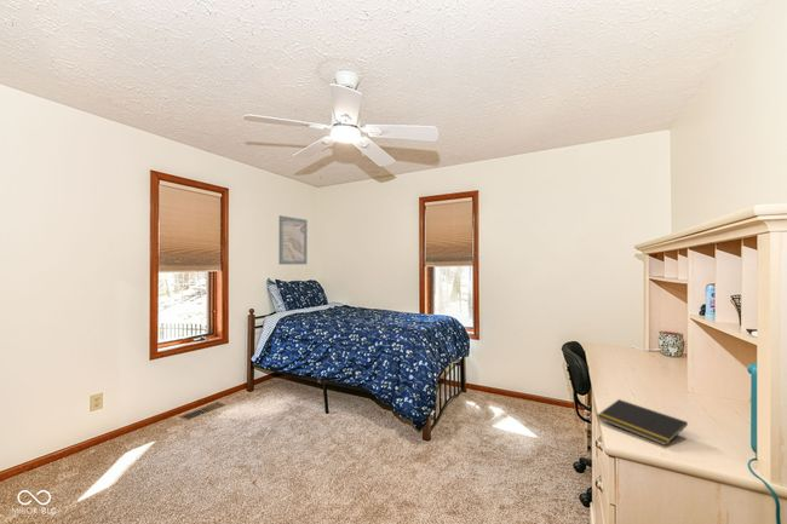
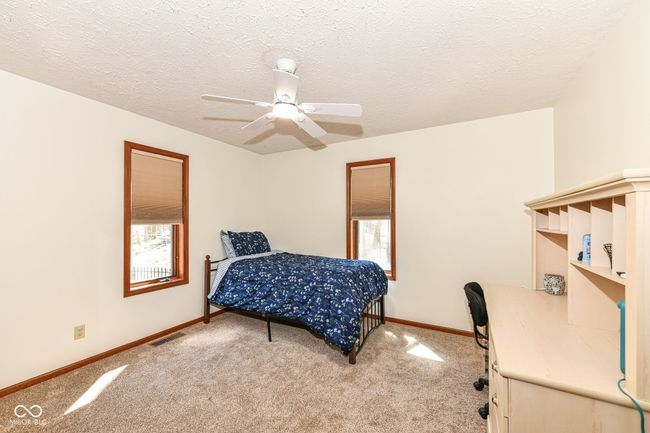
- wall art [277,214,309,265]
- notepad [596,398,689,447]
